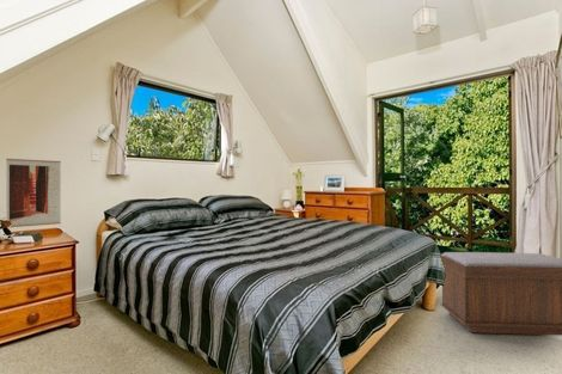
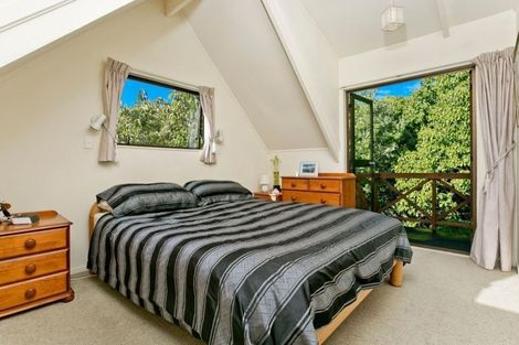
- wall art [5,158,62,228]
- bench [439,251,562,336]
